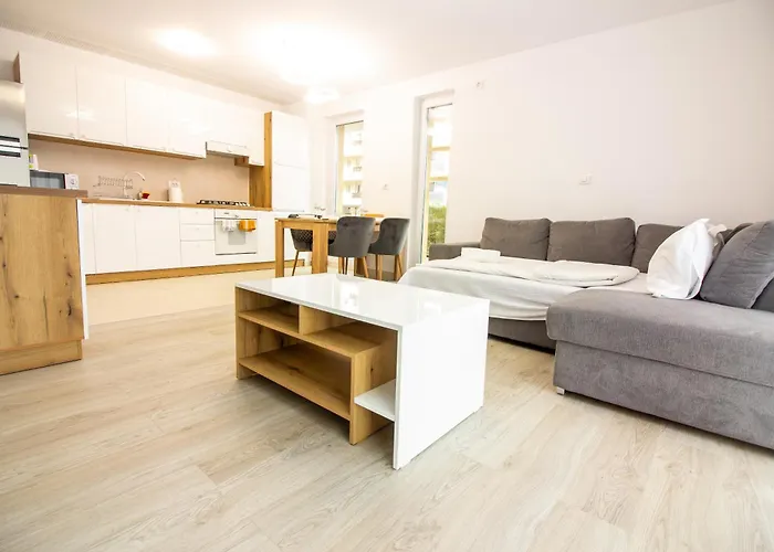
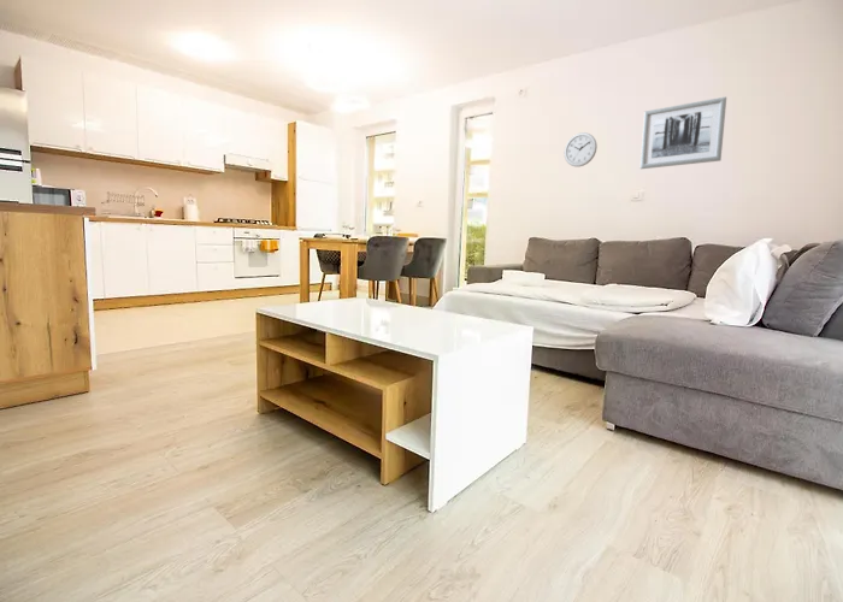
+ wall clock [562,131,599,167]
+ wall art [639,95,727,170]
